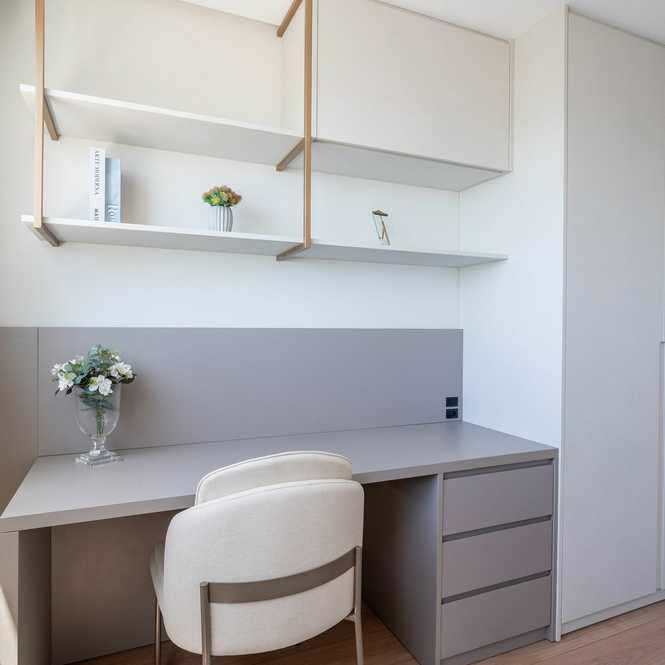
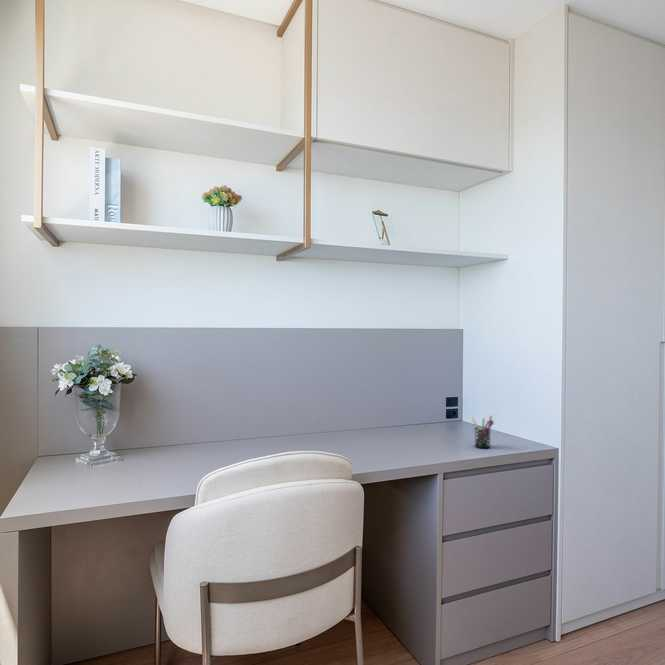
+ pen holder [471,415,495,449]
